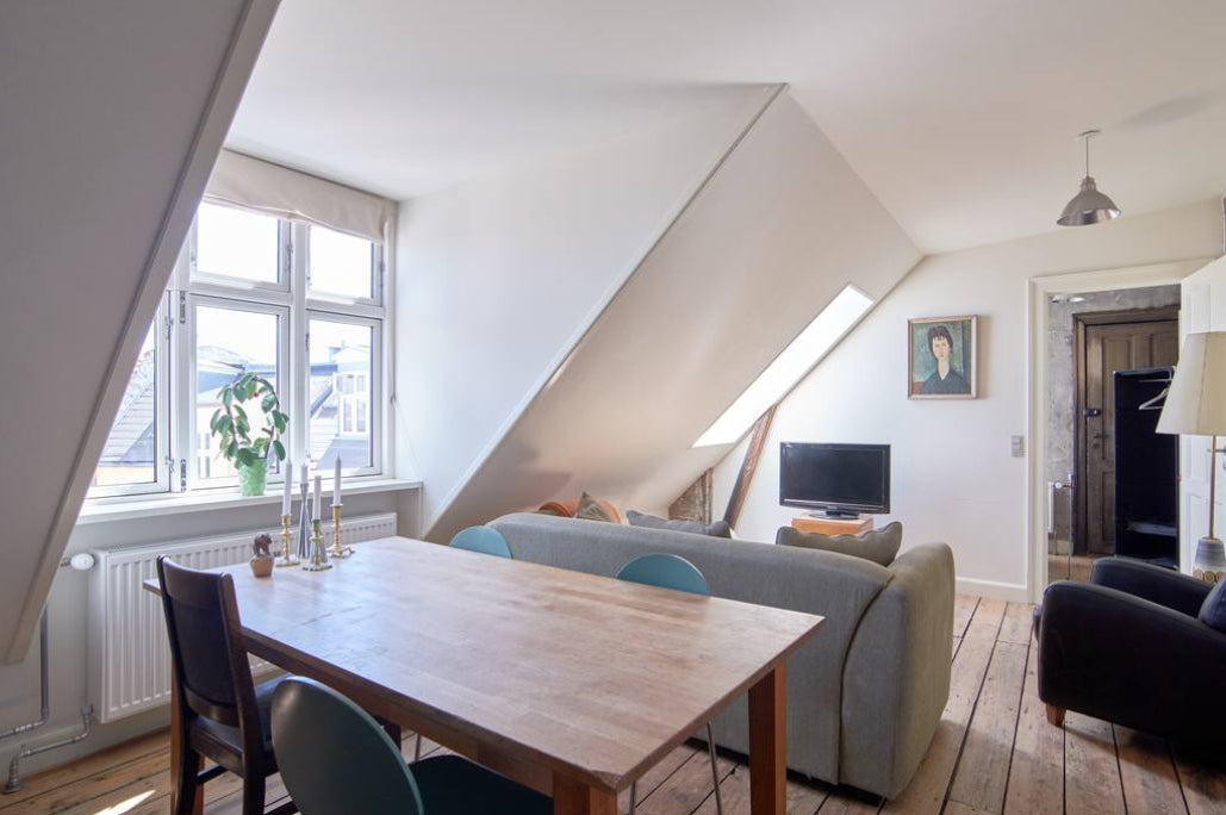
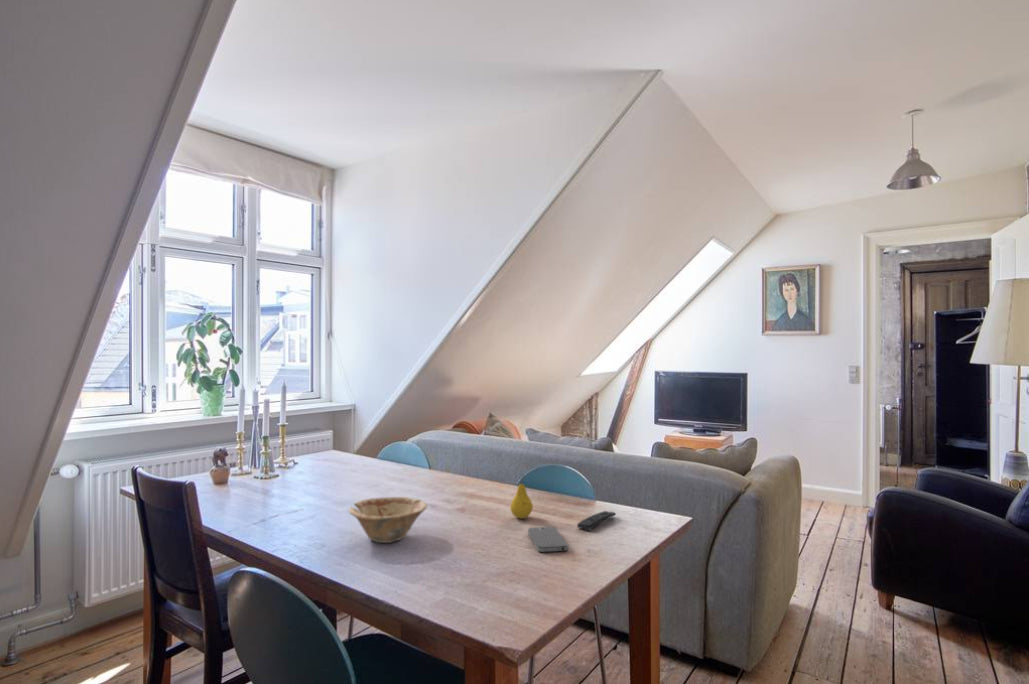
+ fruit [509,473,534,520]
+ dish [348,496,429,544]
+ smartphone [527,526,569,553]
+ remote control [576,510,617,532]
